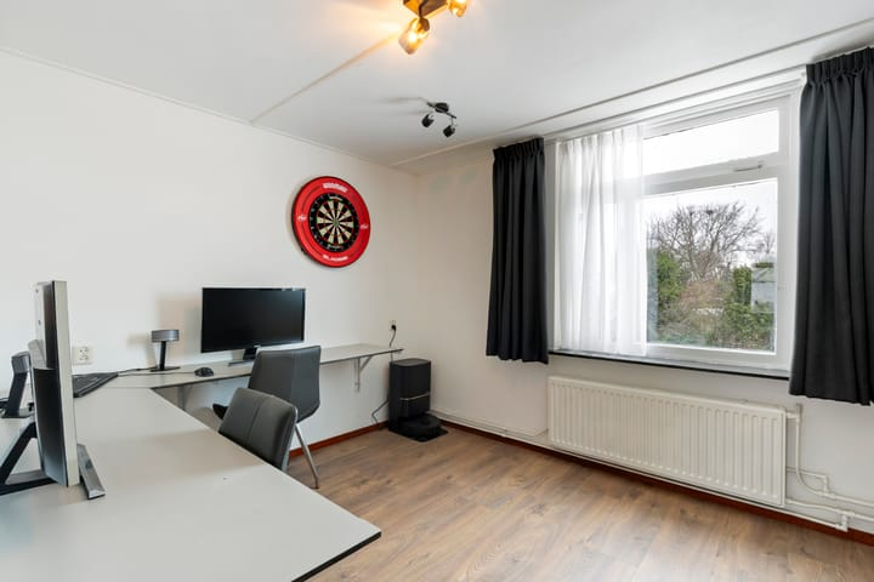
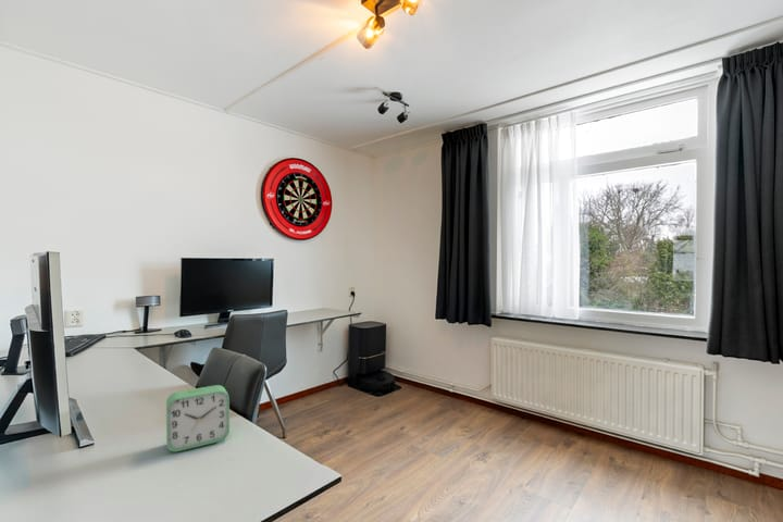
+ alarm clock [165,384,231,452]
